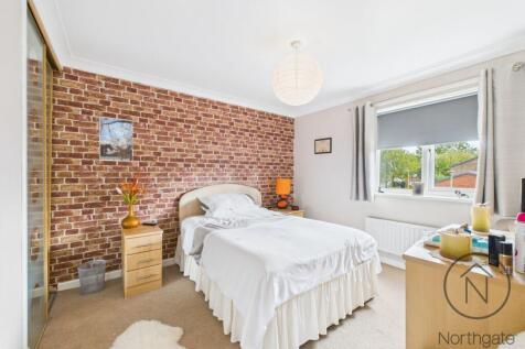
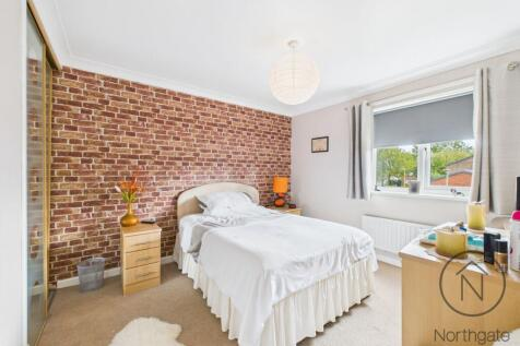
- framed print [98,116,133,163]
